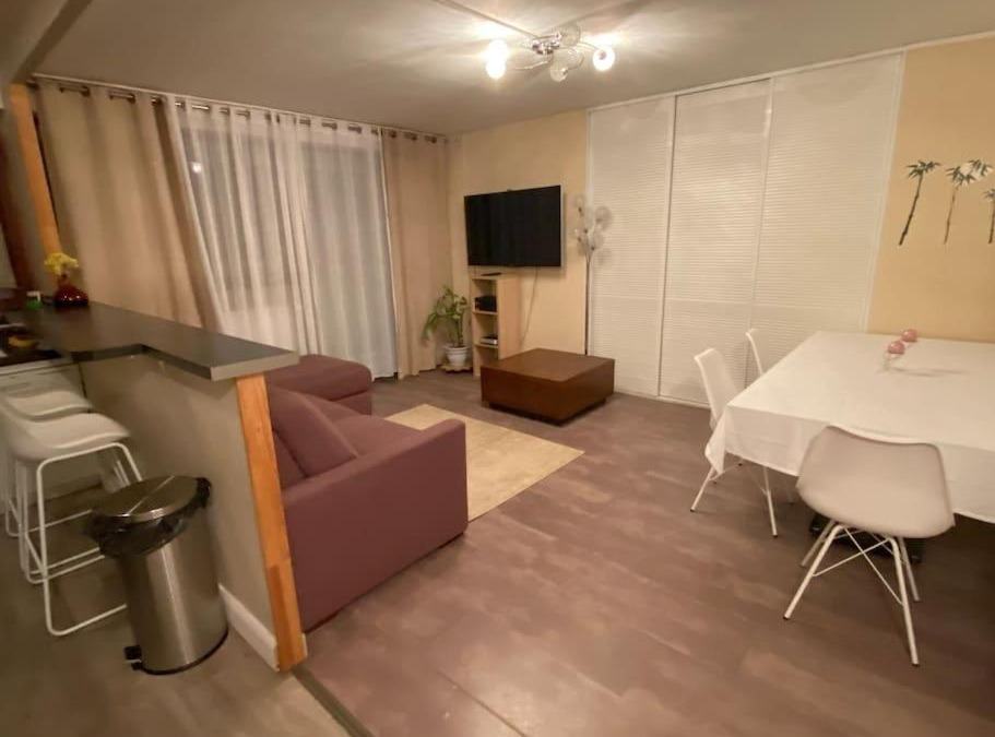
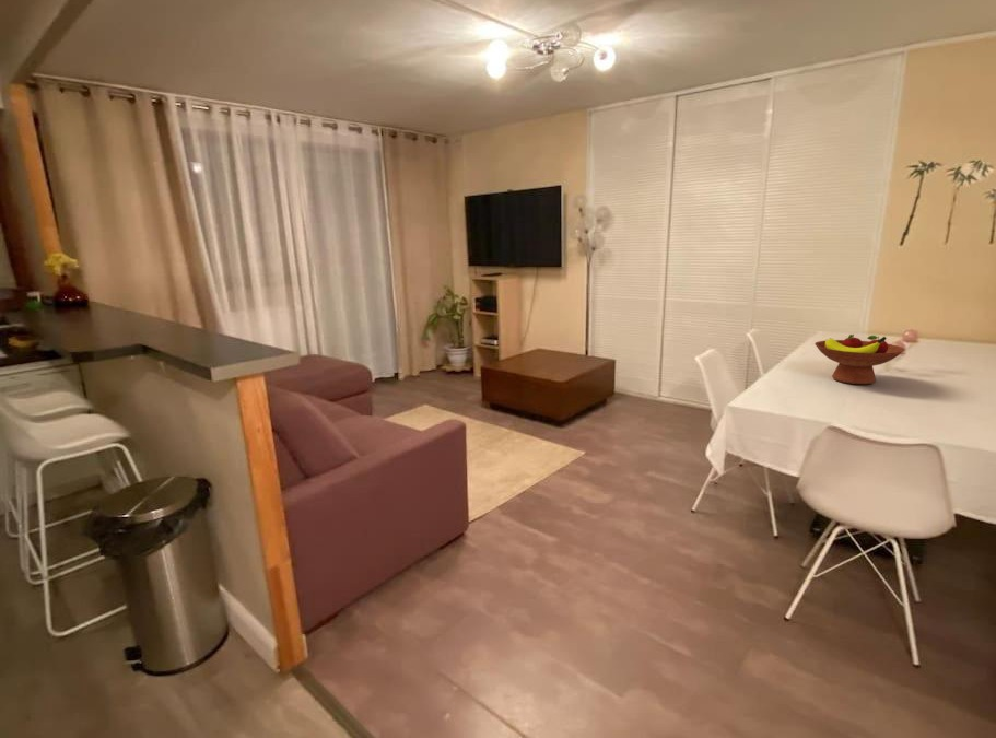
+ fruit bowl [813,333,906,385]
